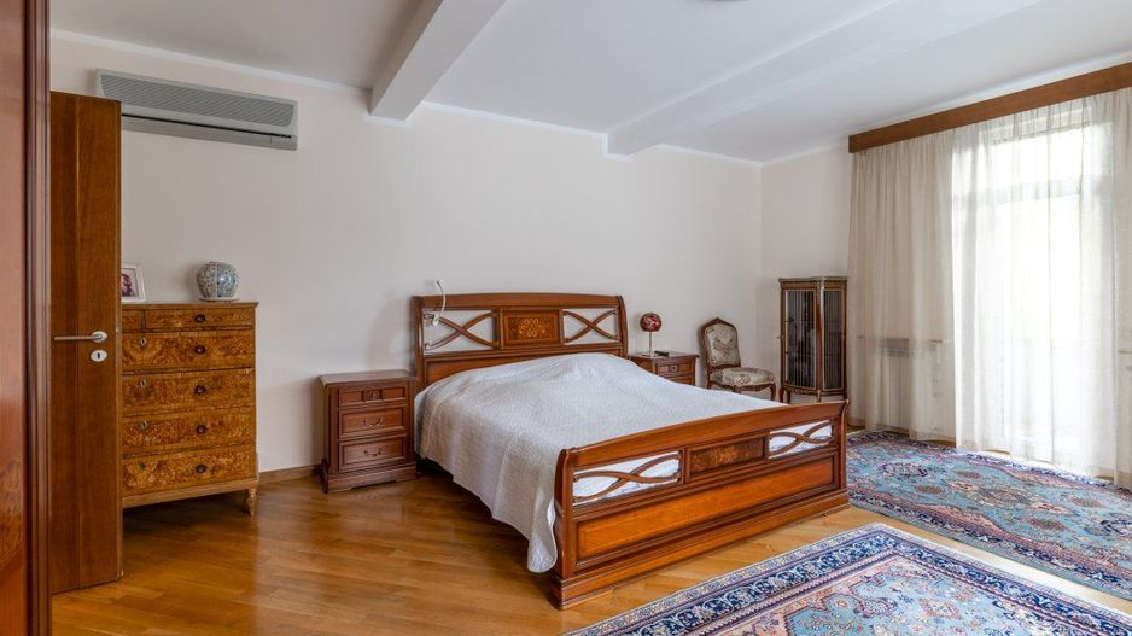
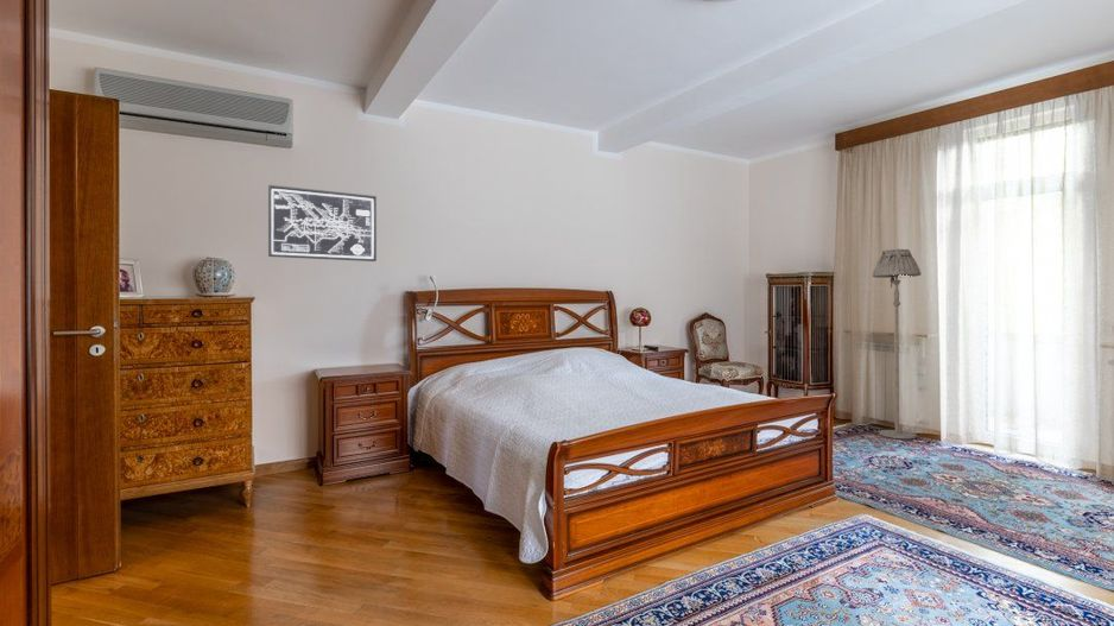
+ wall art [267,184,378,263]
+ floor lamp [872,248,923,440]
